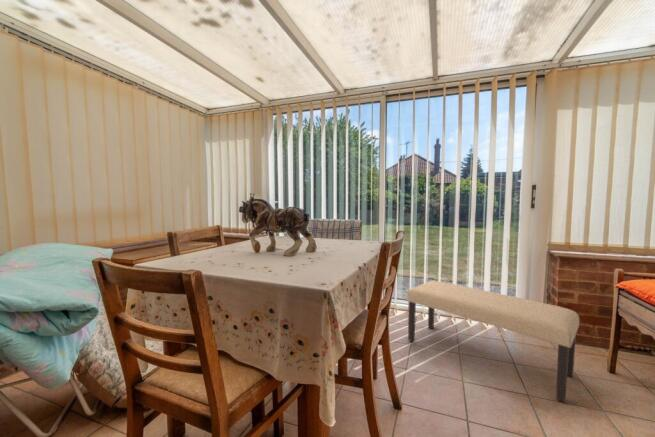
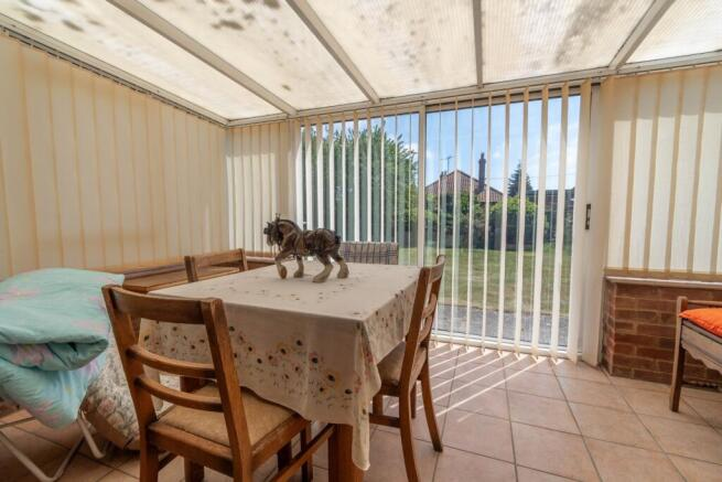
- bench [406,279,580,403]
